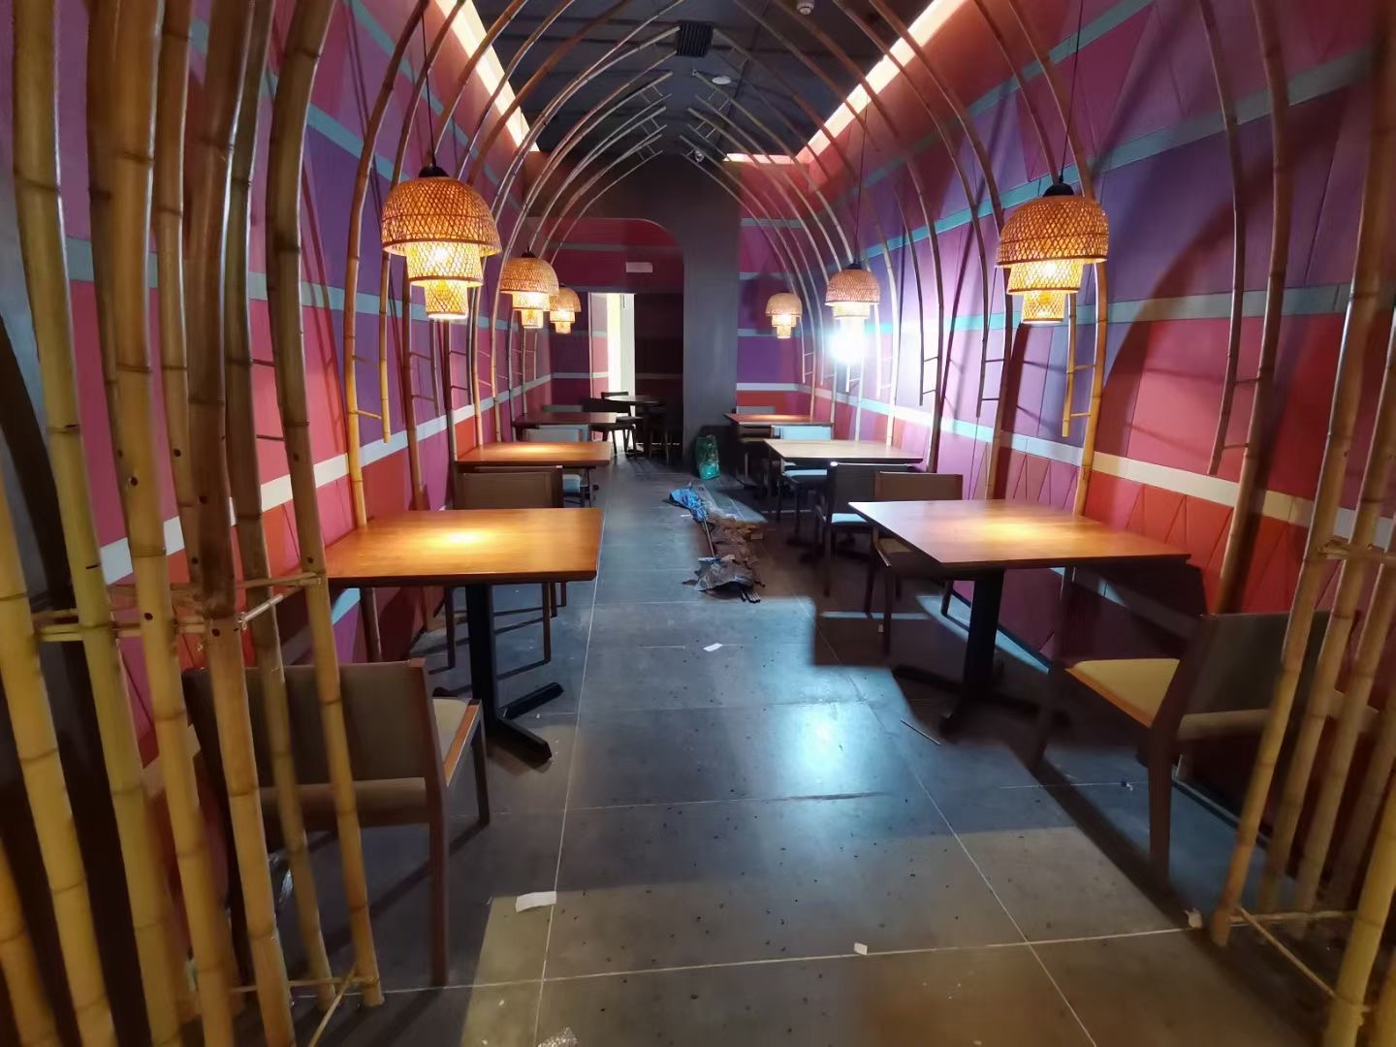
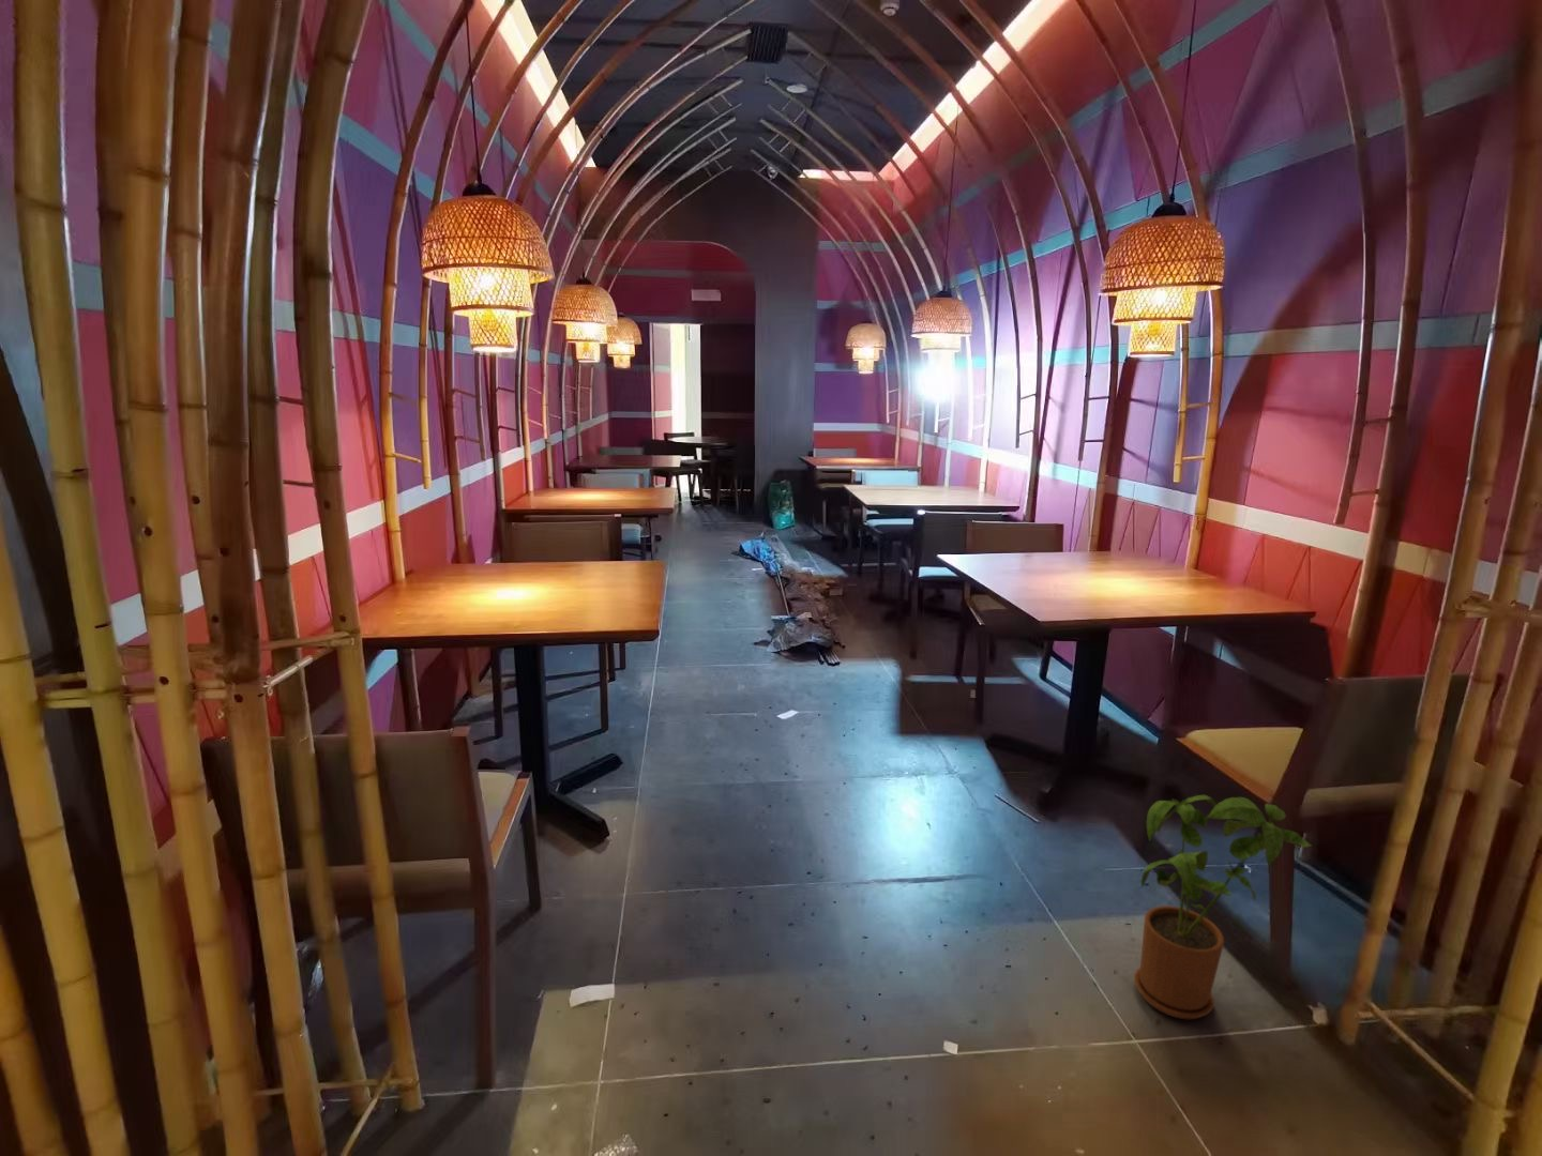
+ house plant [1133,794,1313,1020]
